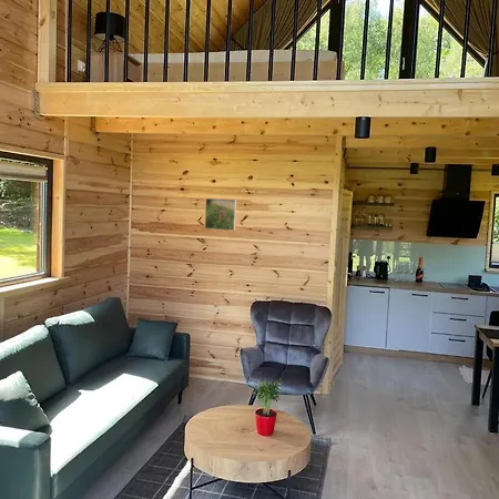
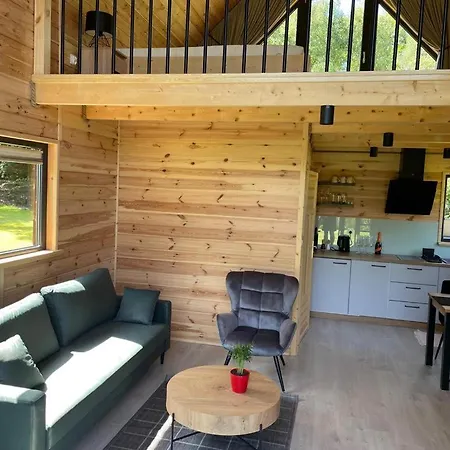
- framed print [204,197,237,232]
